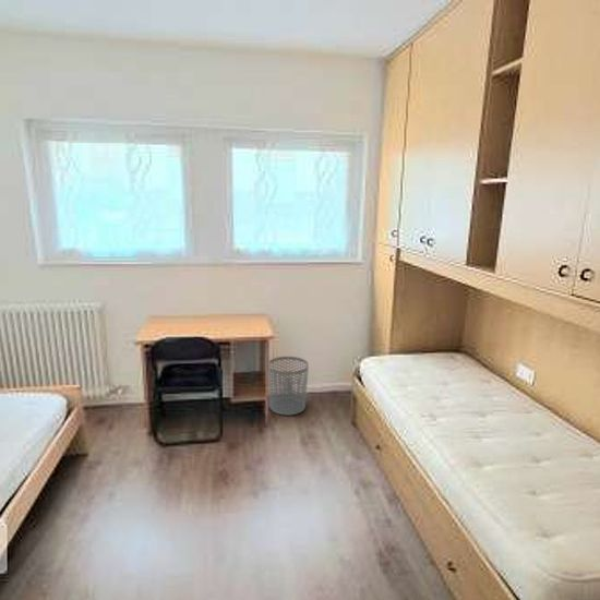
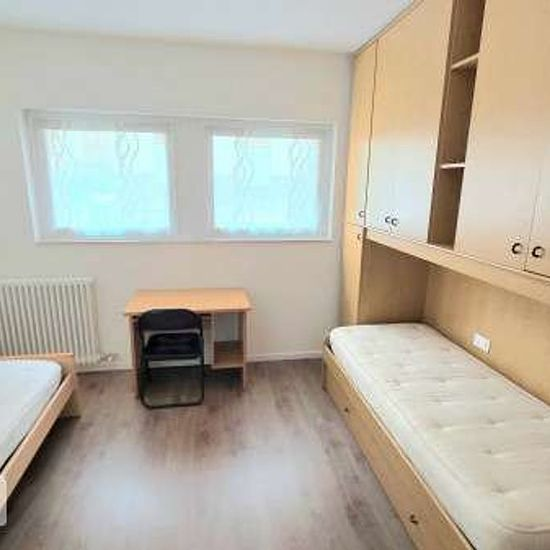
- waste bin [268,356,310,417]
